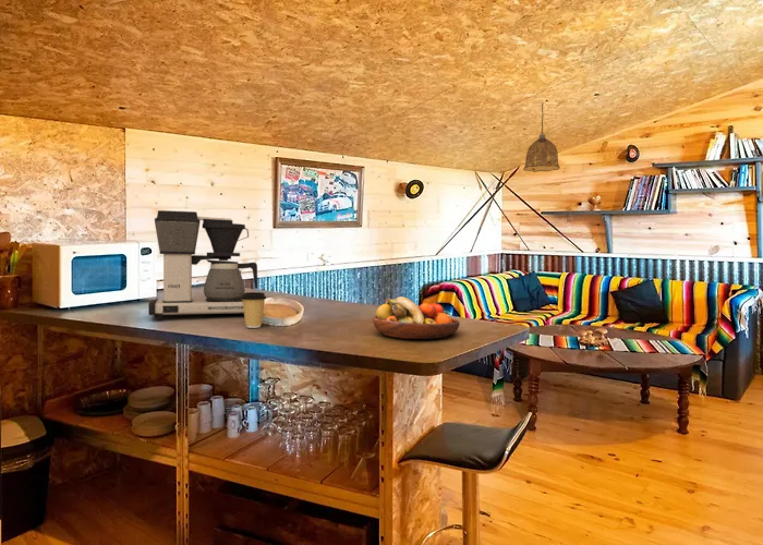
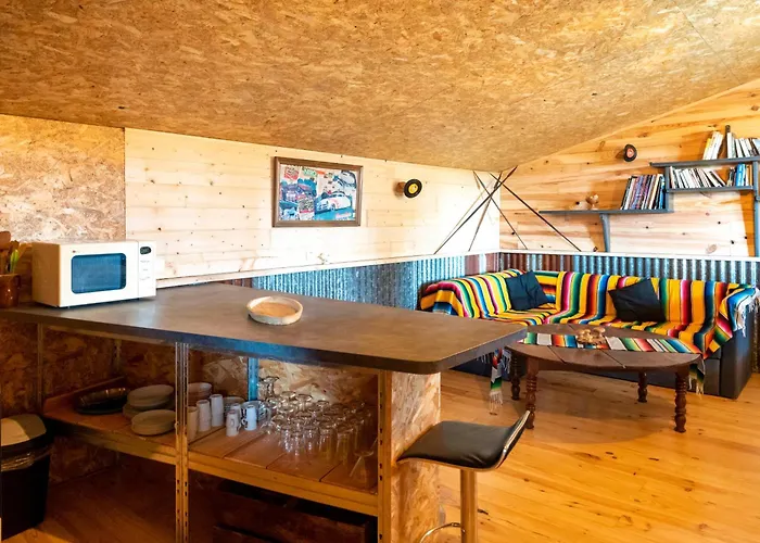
- coffee cup [241,291,267,329]
- pendant lamp [522,101,561,173]
- coffee maker [147,209,258,319]
- fruit bowl [372,295,460,340]
